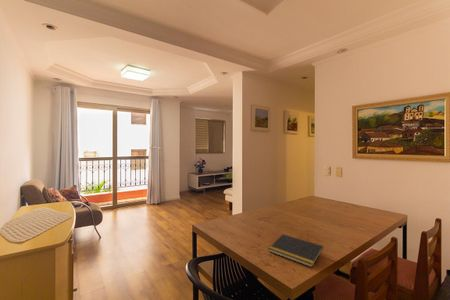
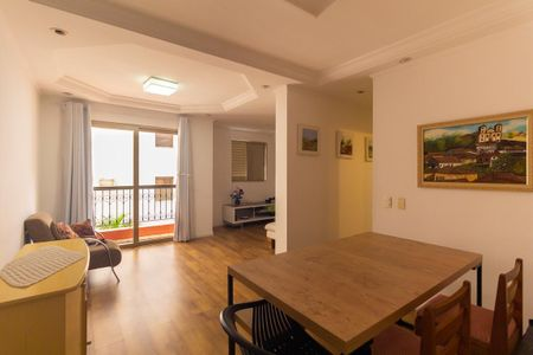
- notepad [268,233,324,268]
